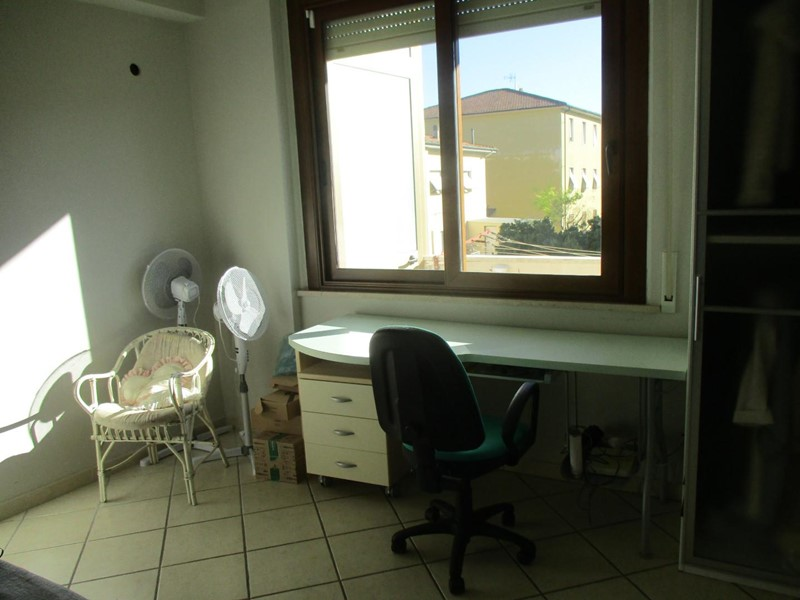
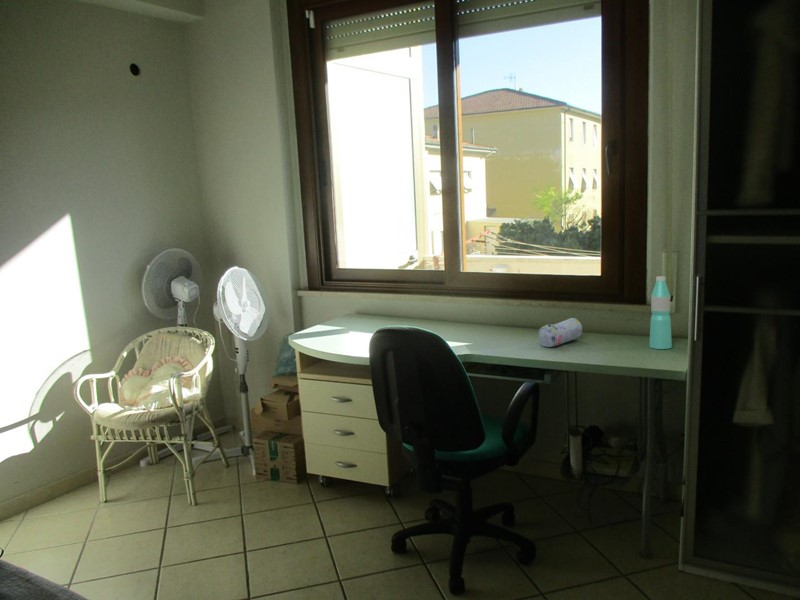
+ water bottle [648,275,673,350]
+ pencil case [537,317,583,348]
